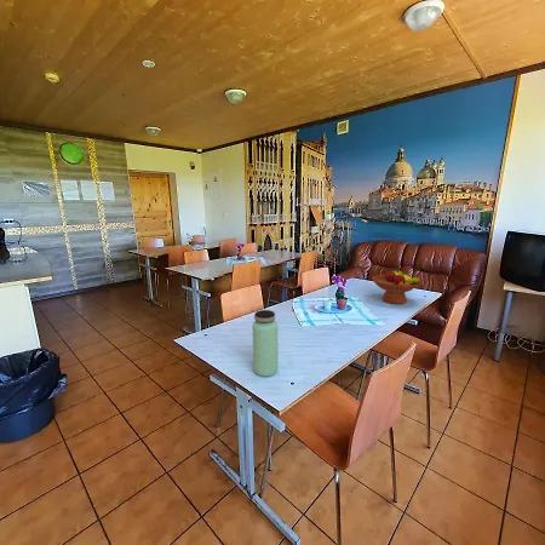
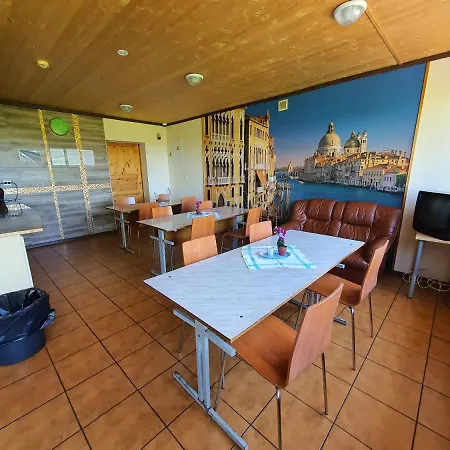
- fruit bowl [371,268,423,305]
- bottle [251,309,279,378]
